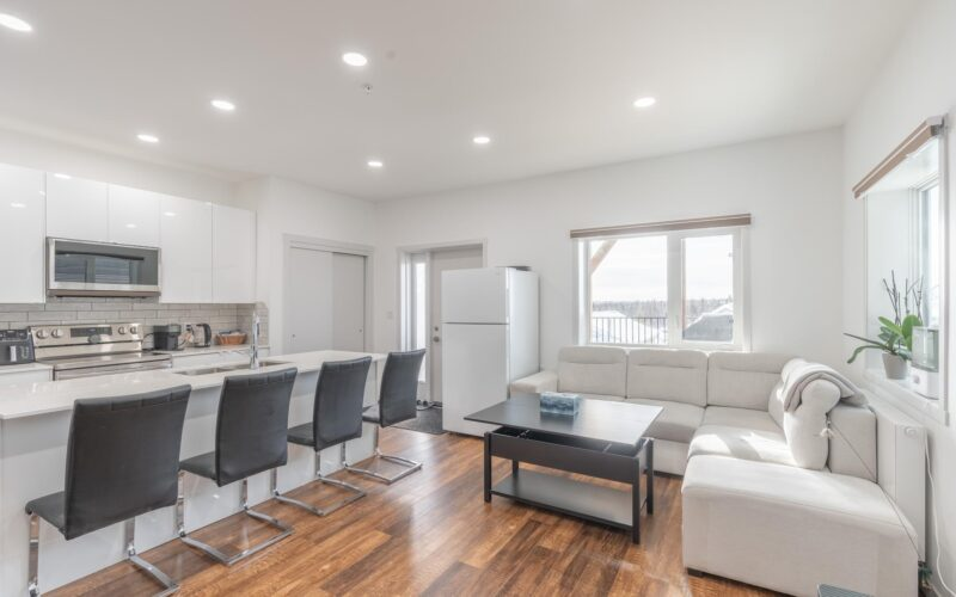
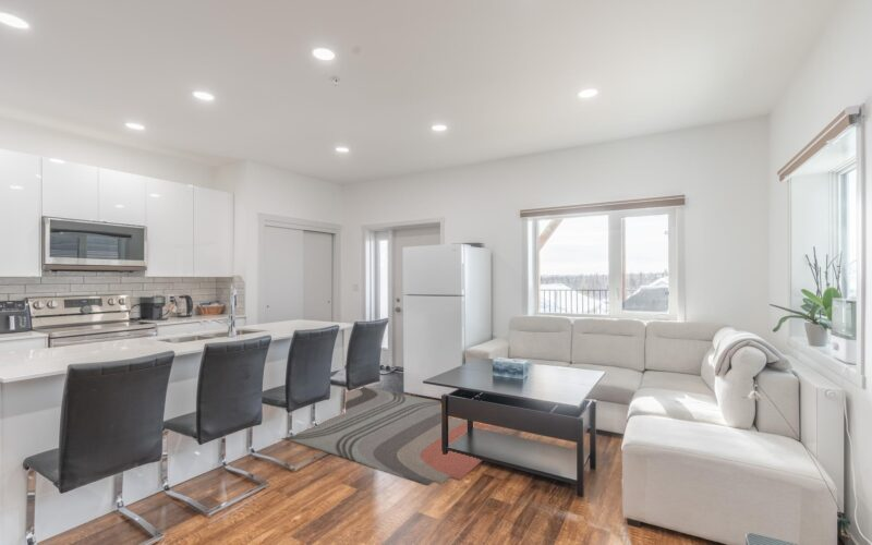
+ rug [282,386,514,486]
